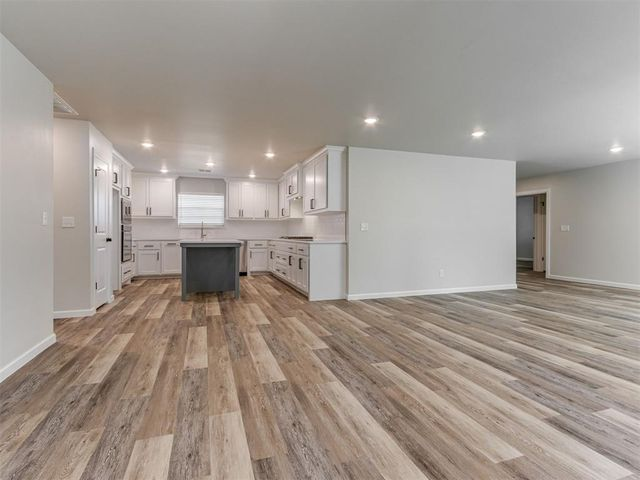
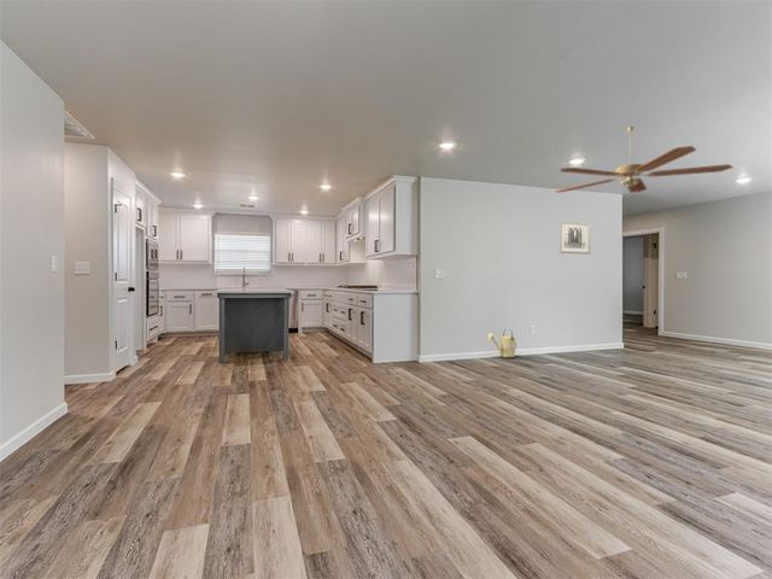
+ ceiling fan [554,125,735,194]
+ wall art [557,220,591,256]
+ watering can [486,328,517,361]
